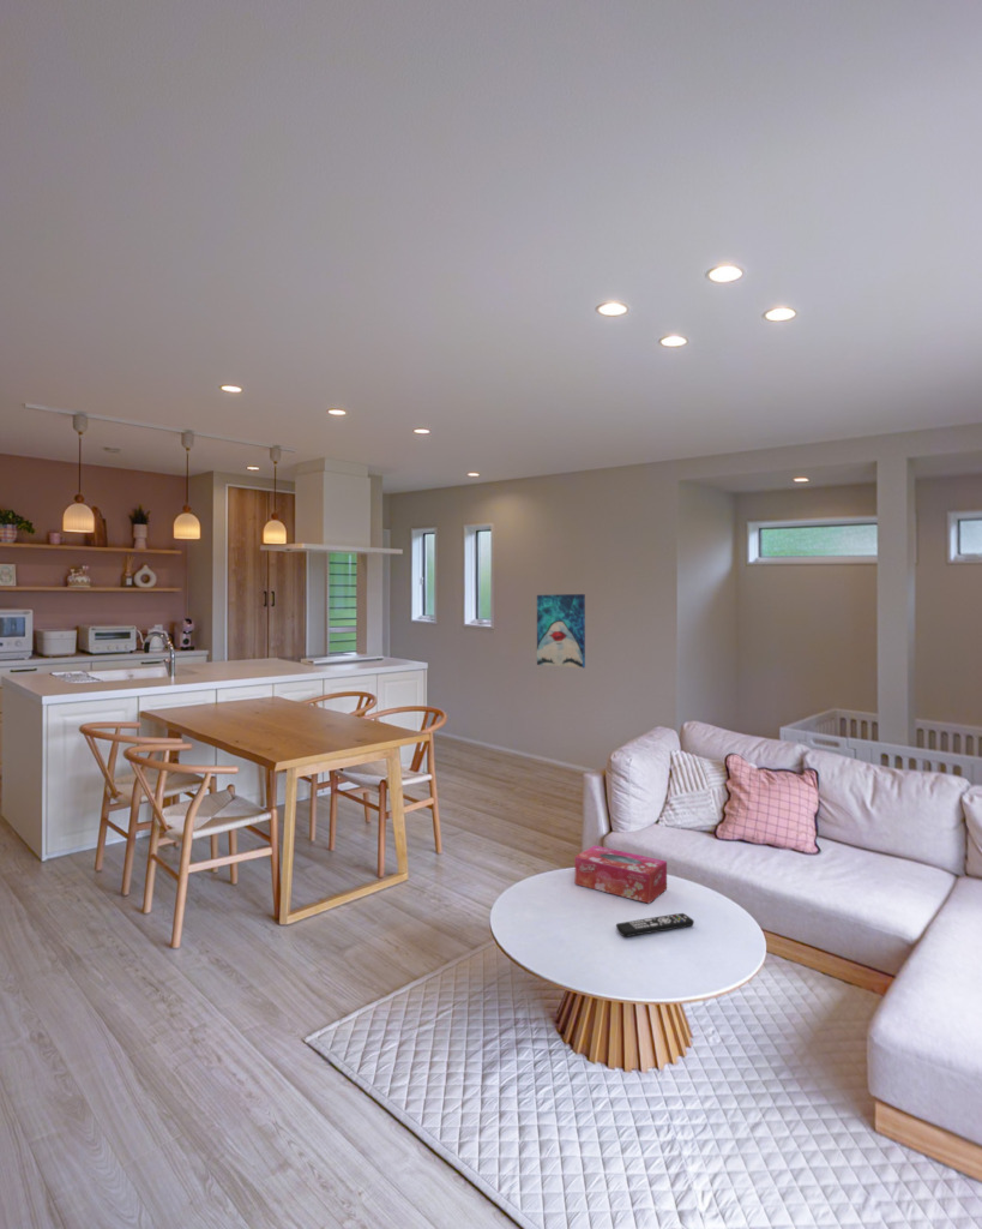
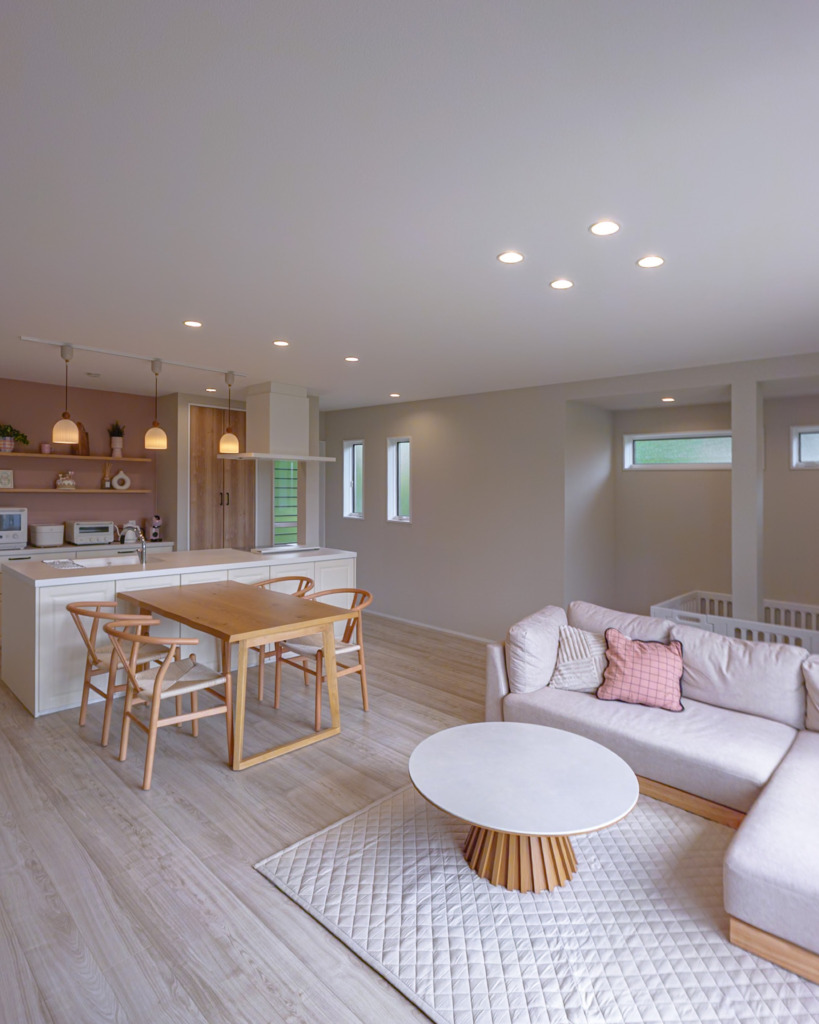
- tissue box [574,844,668,905]
- wall art [536,593,586,670]
- remote control [615,912,695,937]
